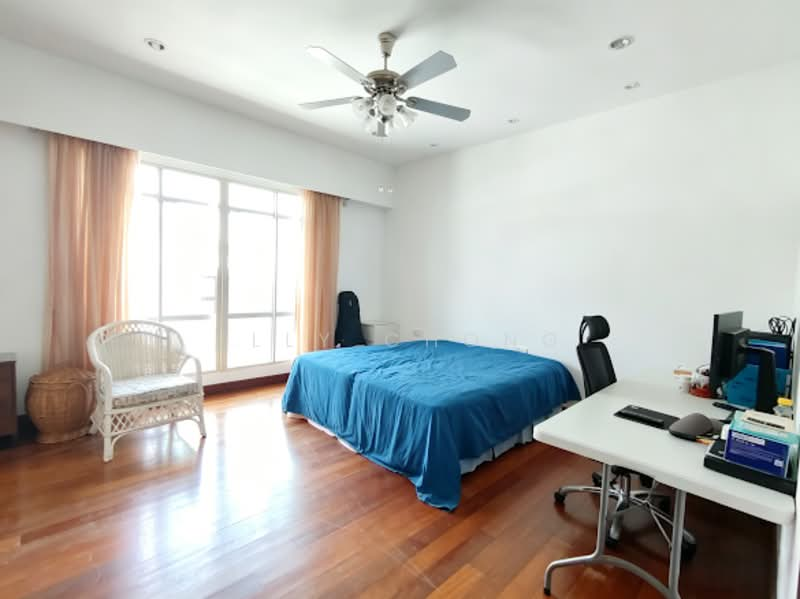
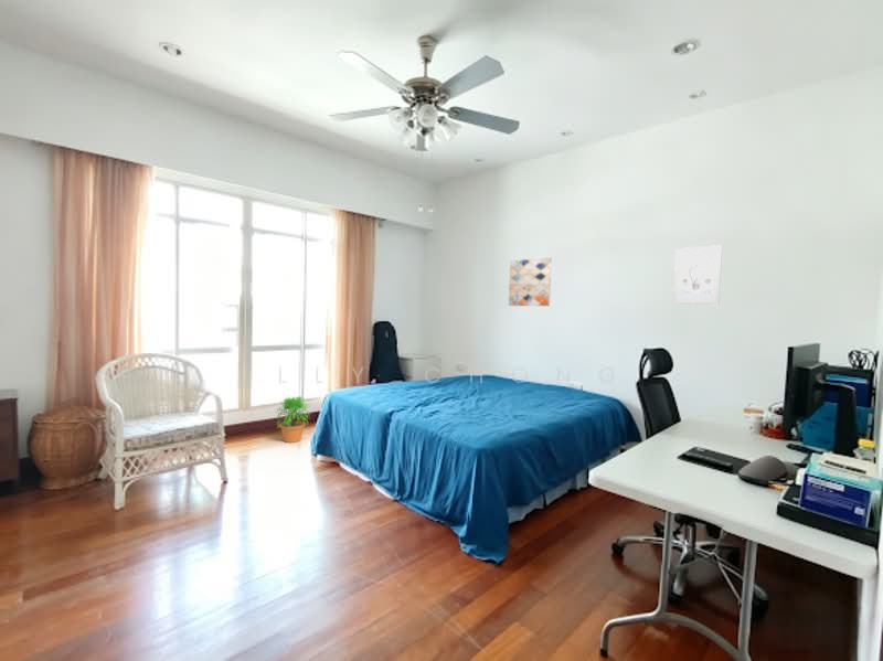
+ wall art [672,244,723,306]
+ wall art [508,256,553,307]
+ potted plant [273,395,315,444]
